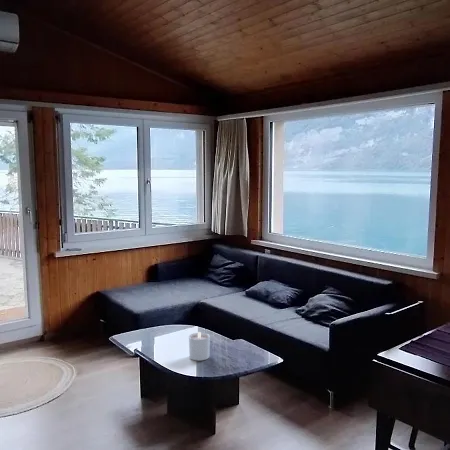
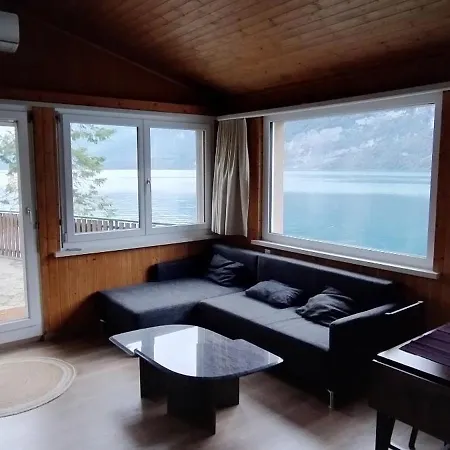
- candle [188,331,211,362]
